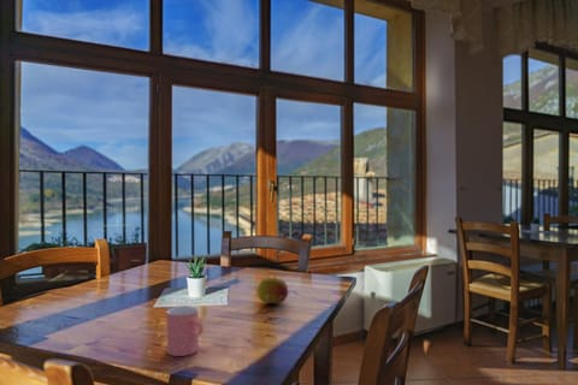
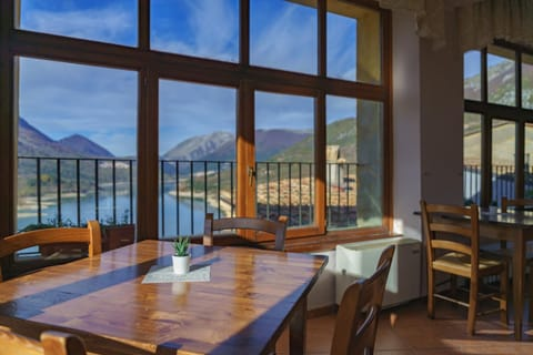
- fruit [256,277,289,304]
- cup [166,306,205,357]
